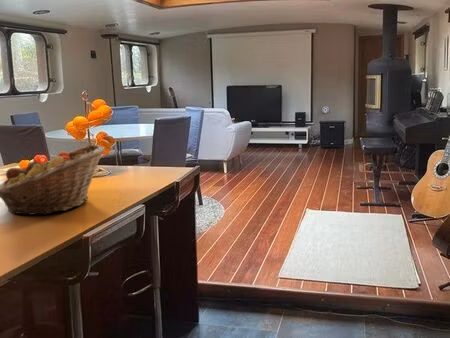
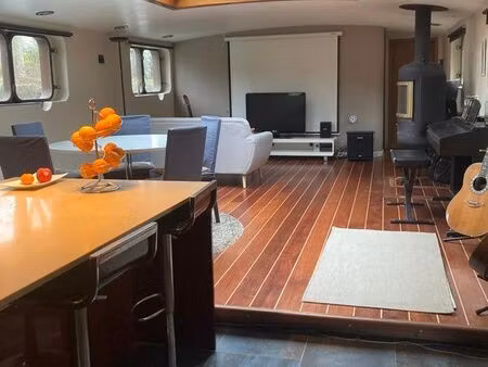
- fruit basket [0,144,106,216]
